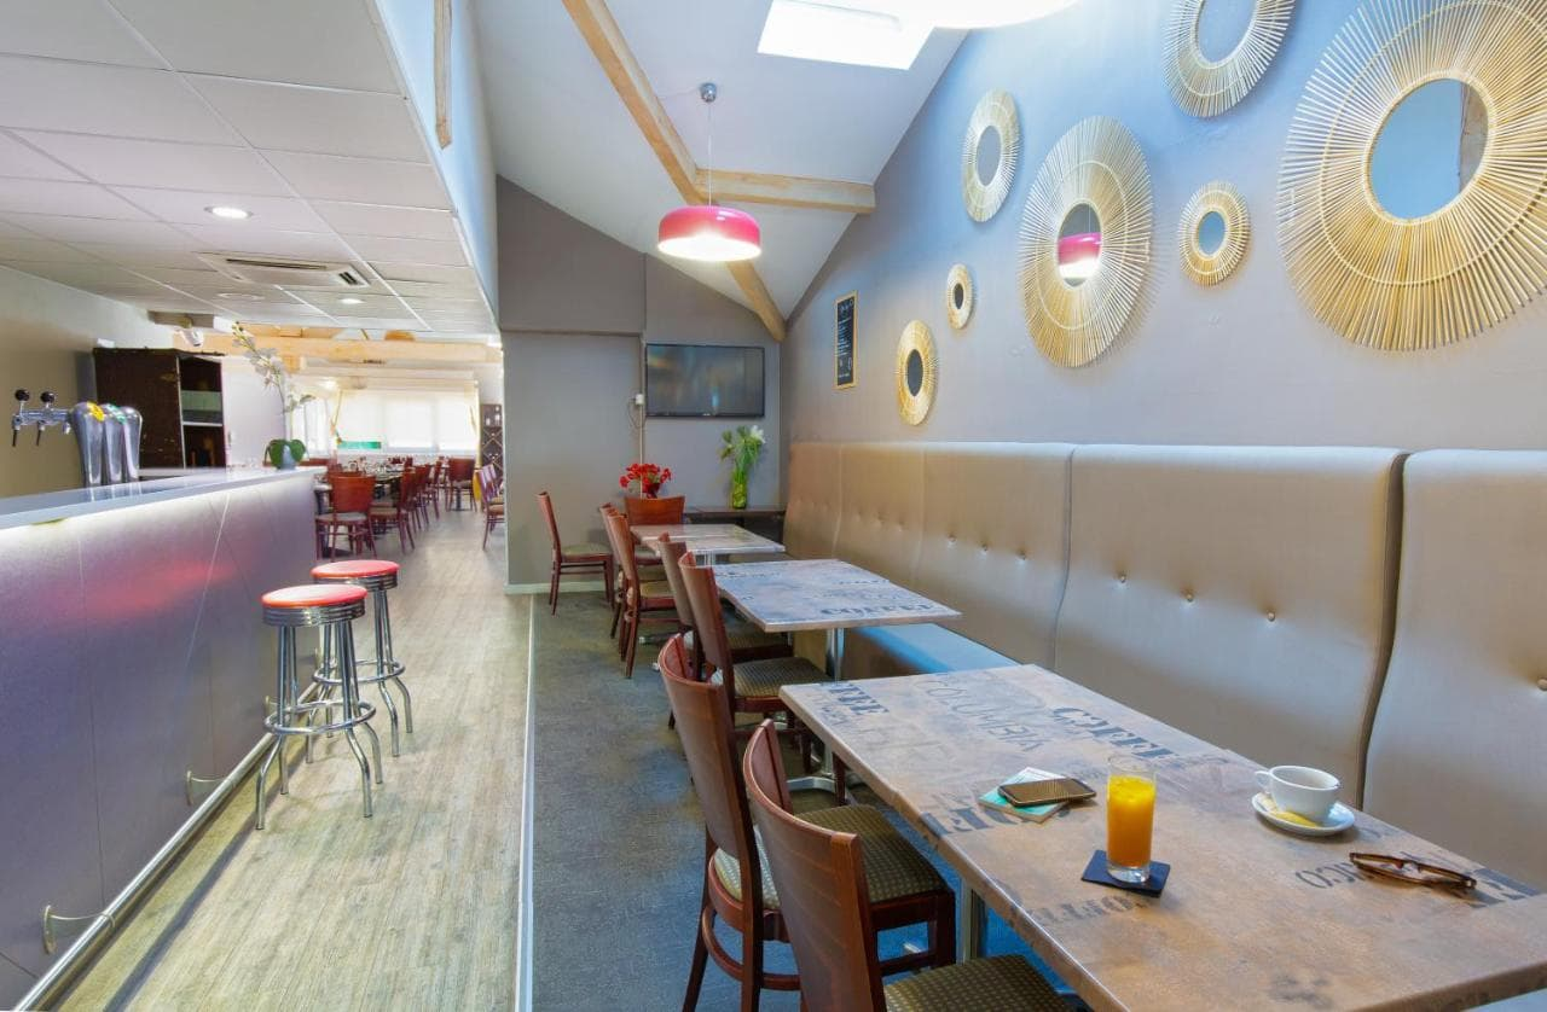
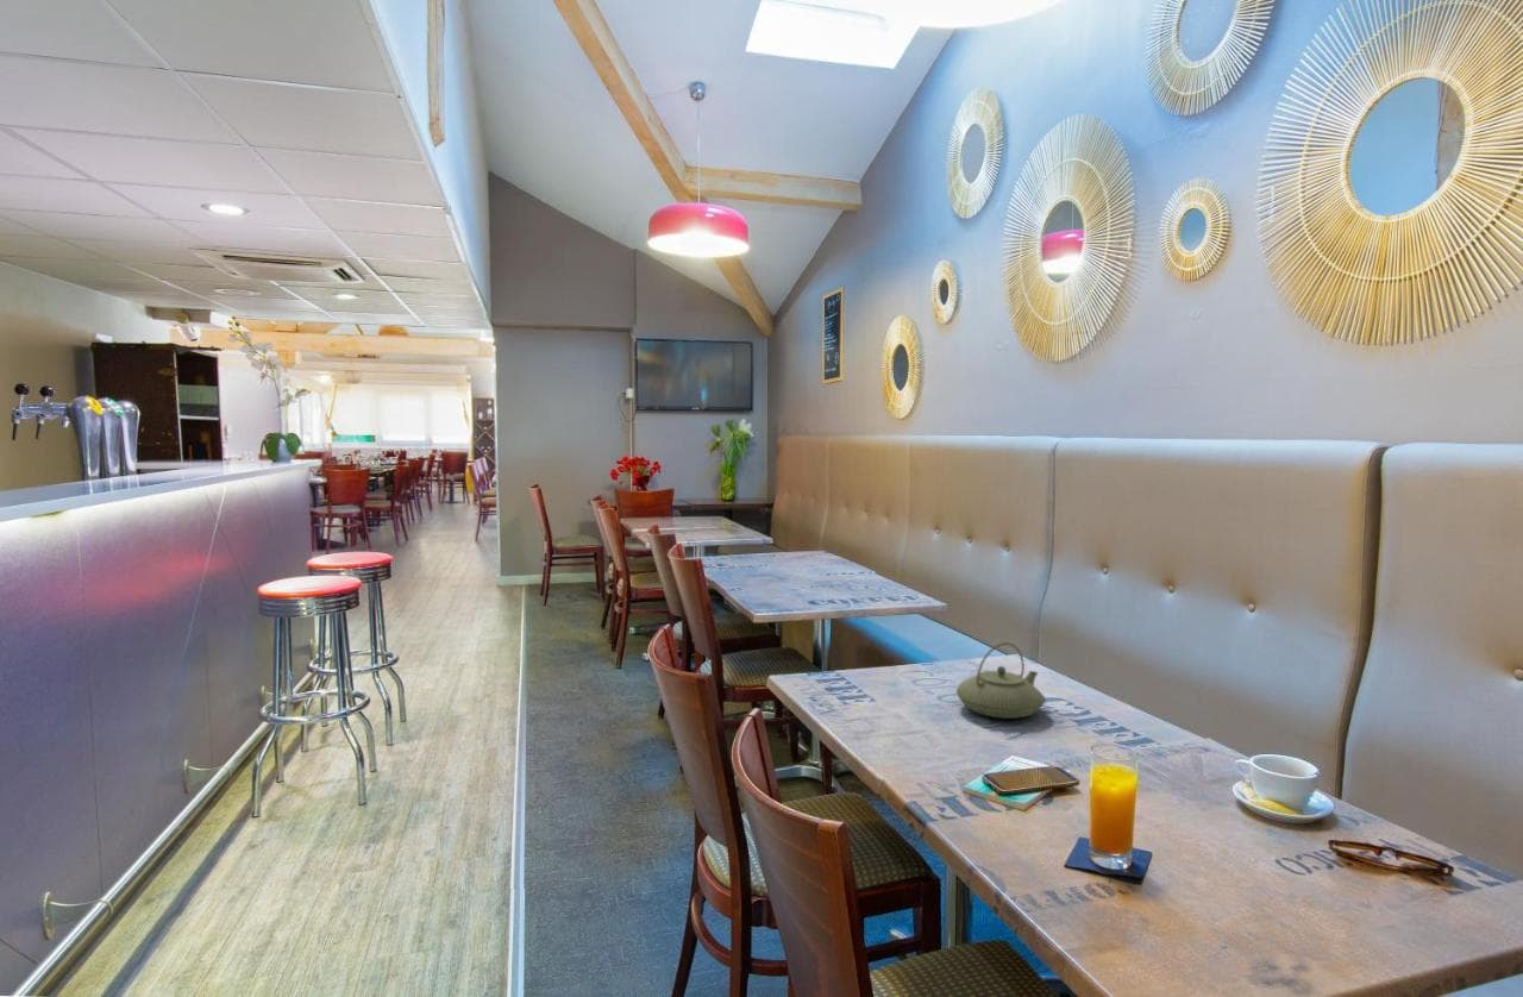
+ teapot [955,641,1047,720]
